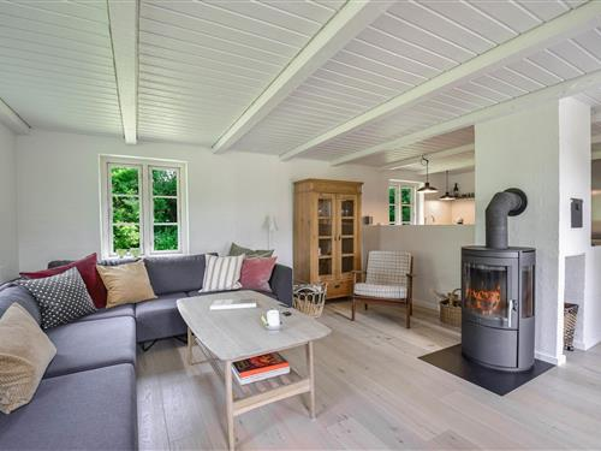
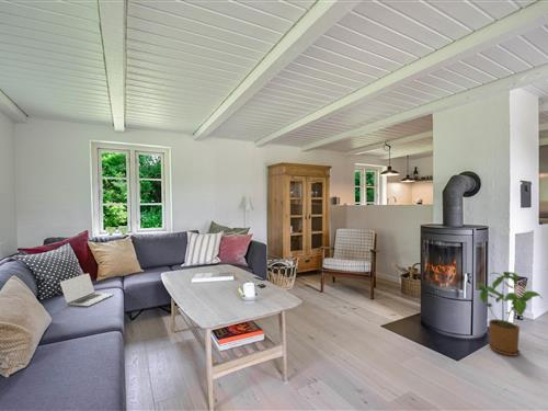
+ house plant [476,271,544,357]
+ laptop [59,272,115,308]
